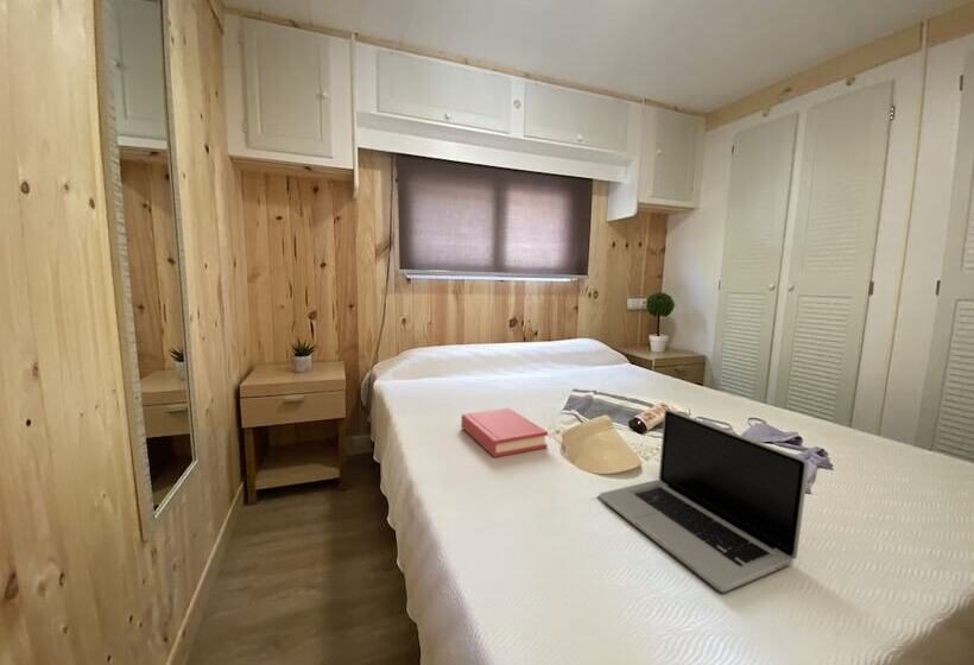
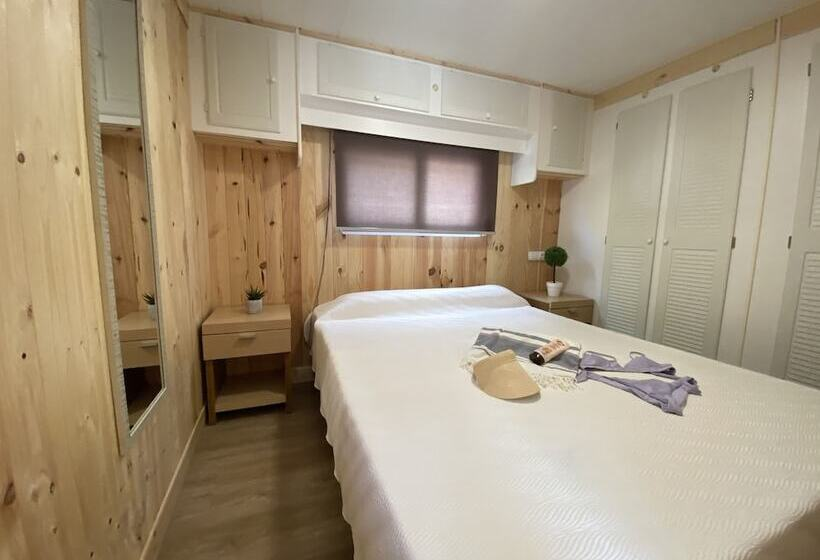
- laptop [597,407,810,593]
- hardback book [460,407,549,458]
